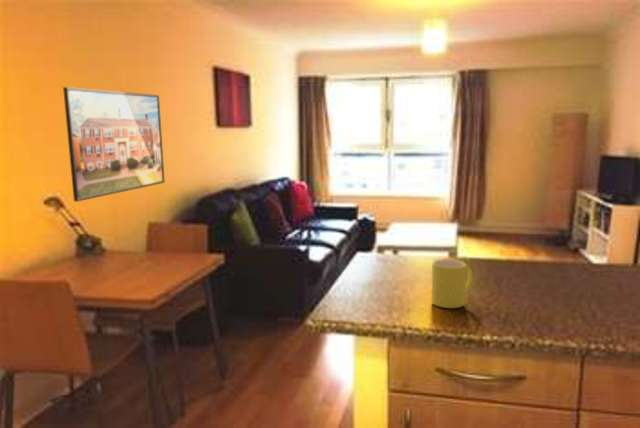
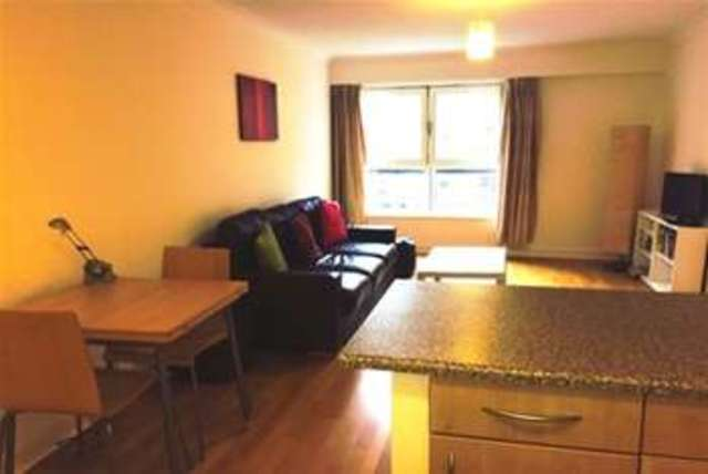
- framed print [62,86,166,203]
- mug [431,258,474,309]
